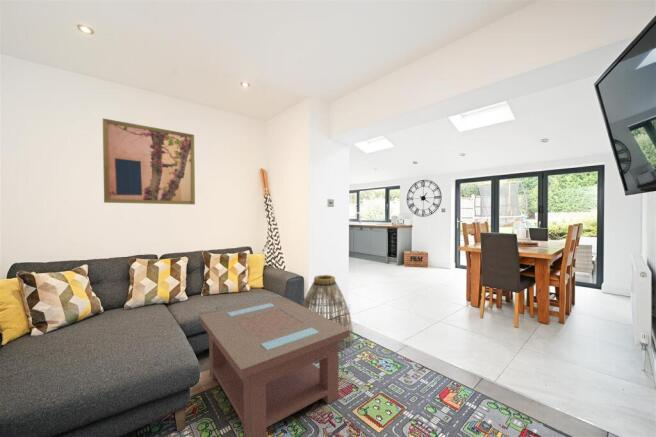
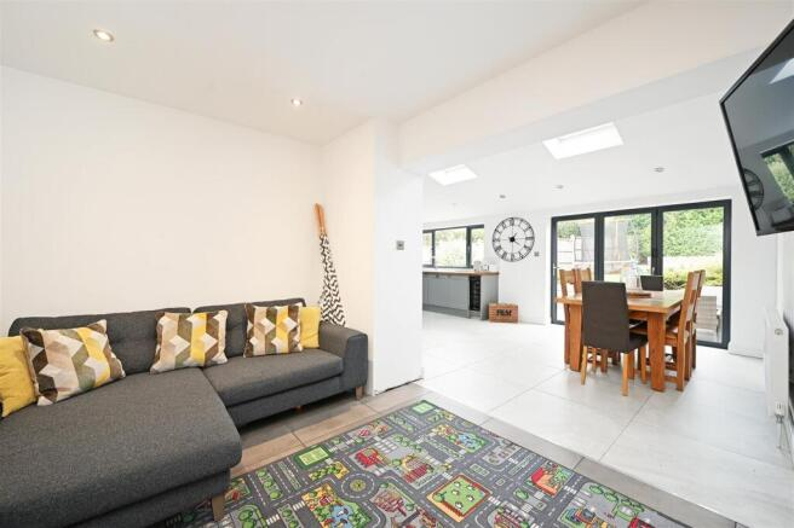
- coffee table [198,296,351,437]
- wall art [102,117,196,205]
- basket [301,274,355,352]
